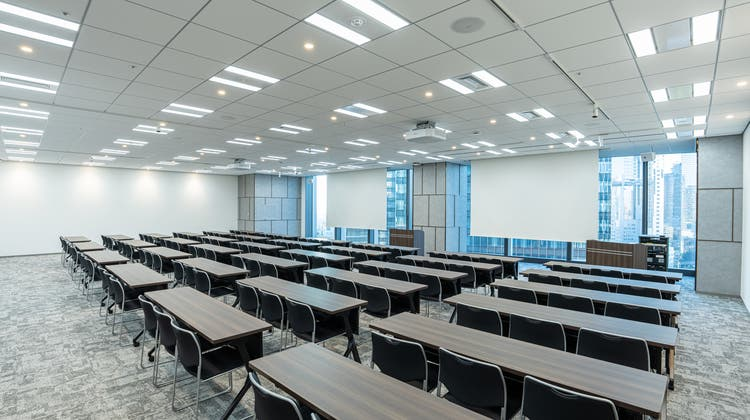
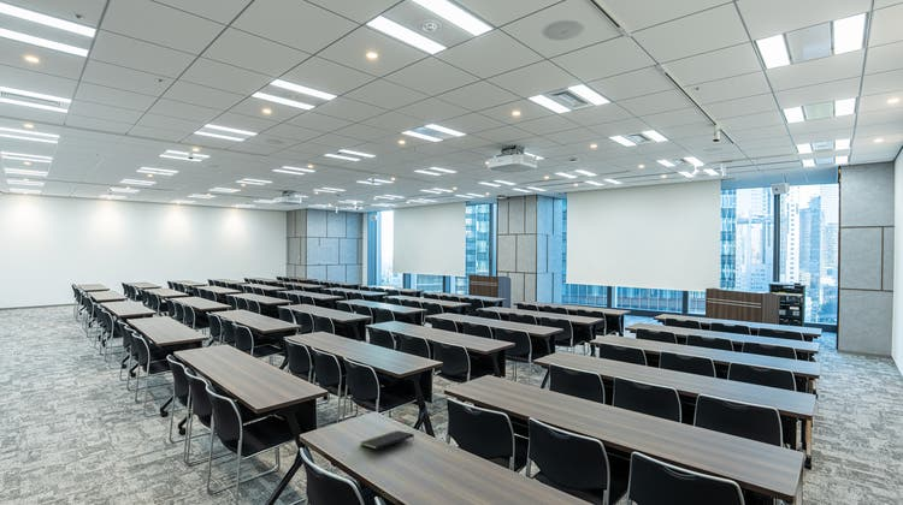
+ notepad [359,429,415,450]
